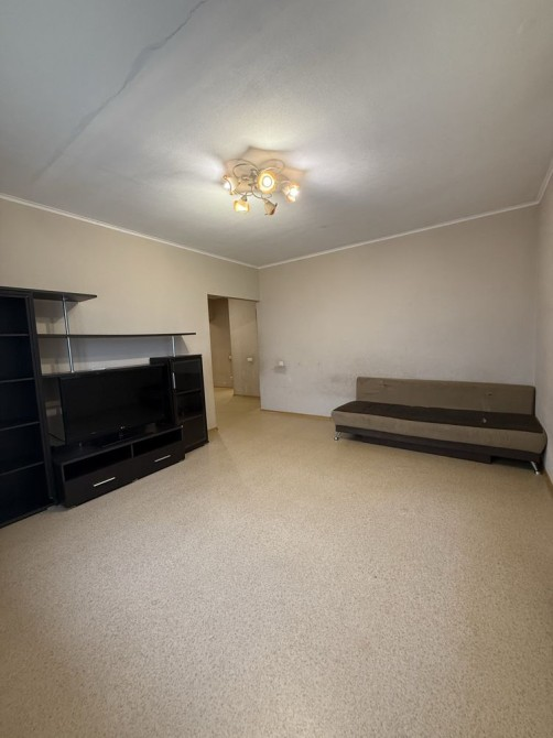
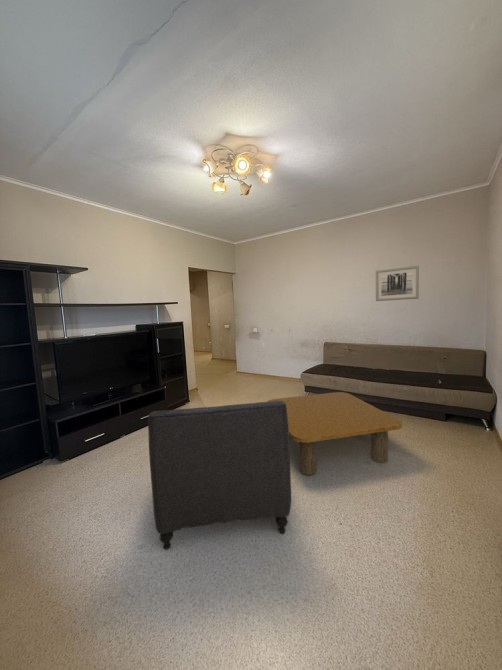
+ coffee table [266,391,403,476]
+ armchair [147,401,292,551]
+ wall art [375,265,420,302]
